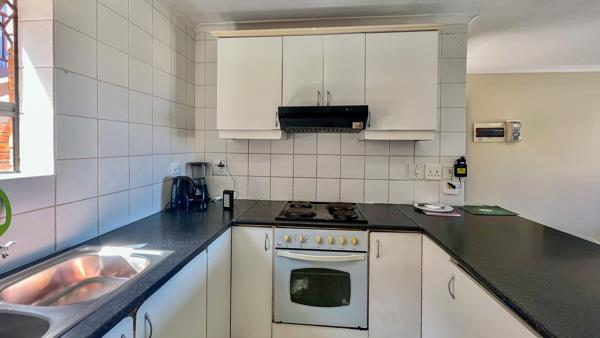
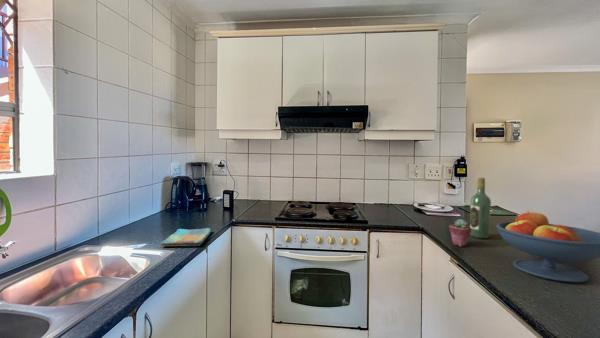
+ wine bottle [469,177,492,239]
+ fruit bowl [495,210,600,283]
+ potted succulent [448,218,471,247]
+ dish towel [160,227,212,247]
